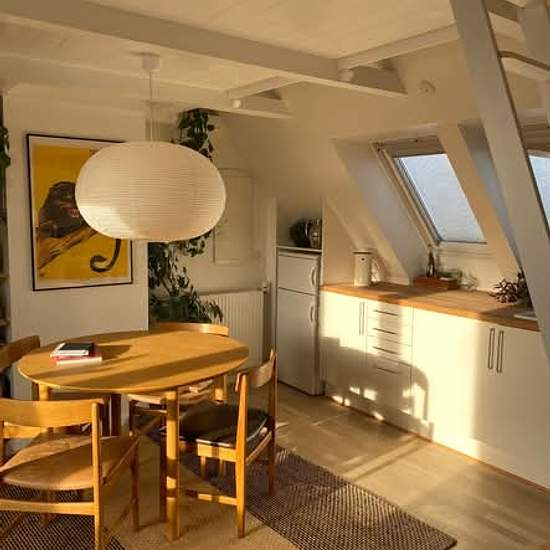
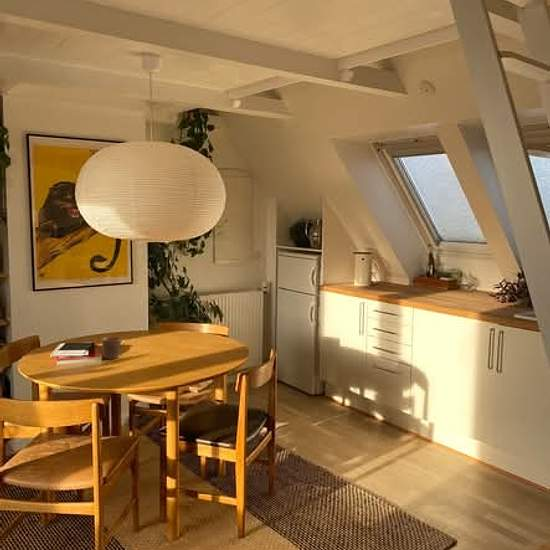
+ mug [100,336,126,360]
